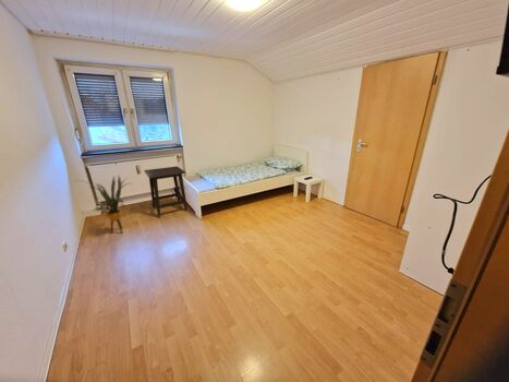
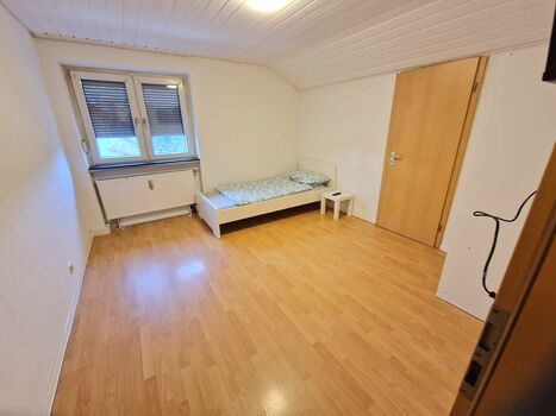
- house plant [76,174,134,235]
- side table [143,165,189,218]
